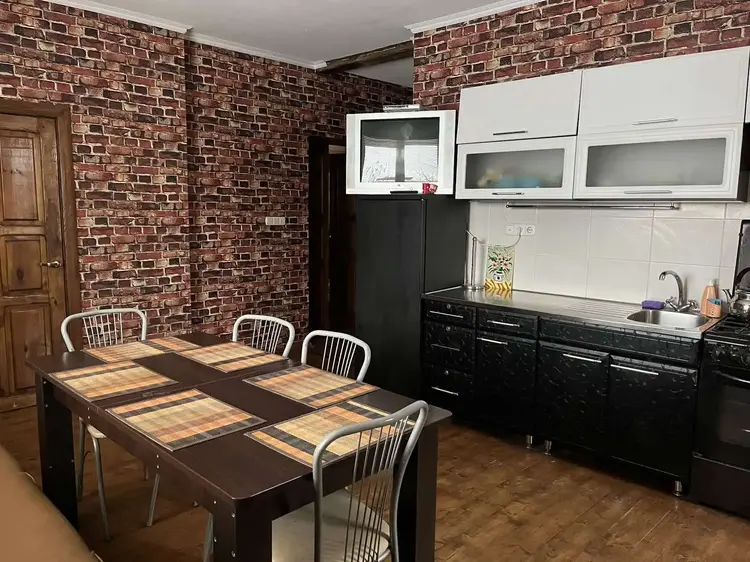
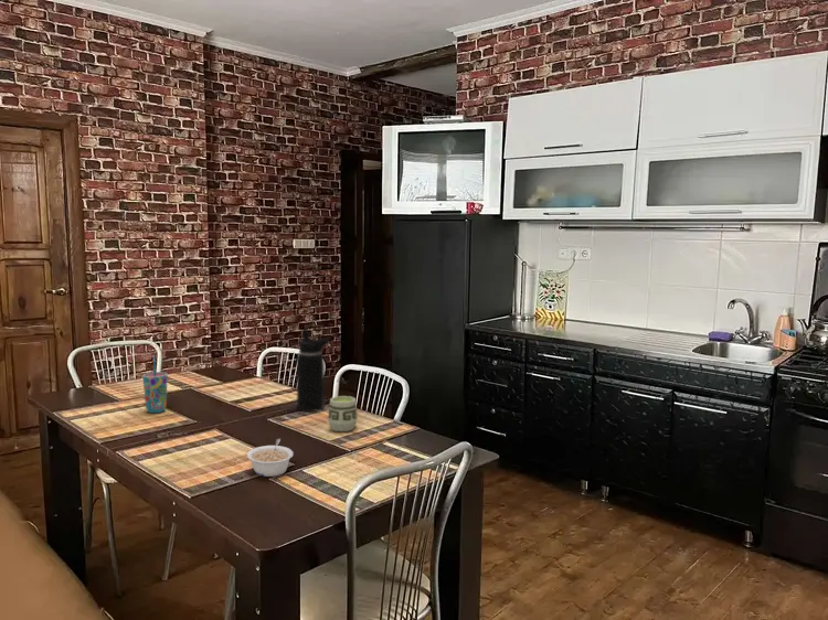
+ cup [141,355,169,414]
+ cup [327,395,359,432]
+ legume [246,438,295,478]
+ water bottle [296,328,330,413]
